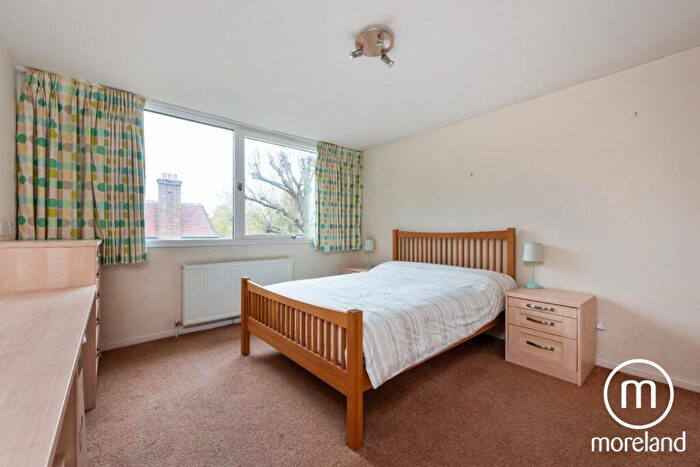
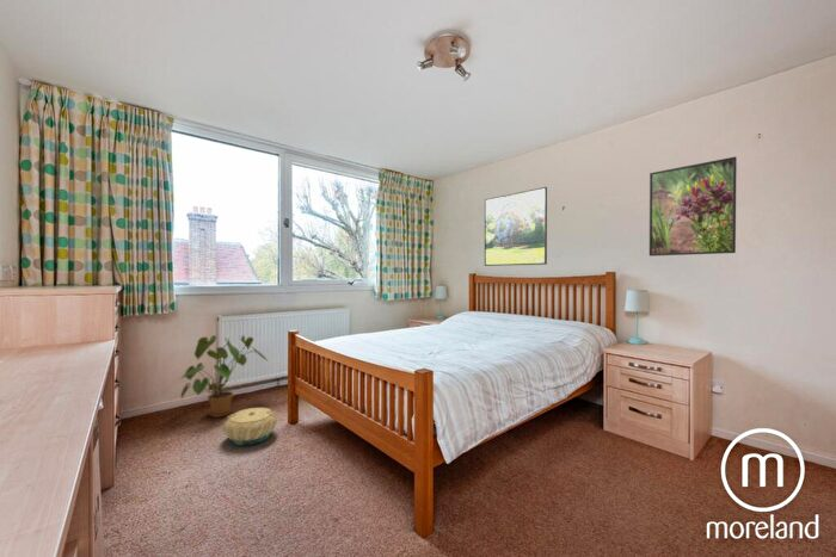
+ house plant [179,334,270,419]
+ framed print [648,155,738,258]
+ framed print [484,186,548,267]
+ basket [222,407,278,446]
